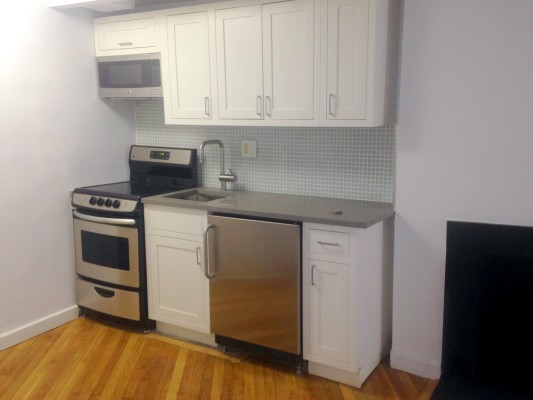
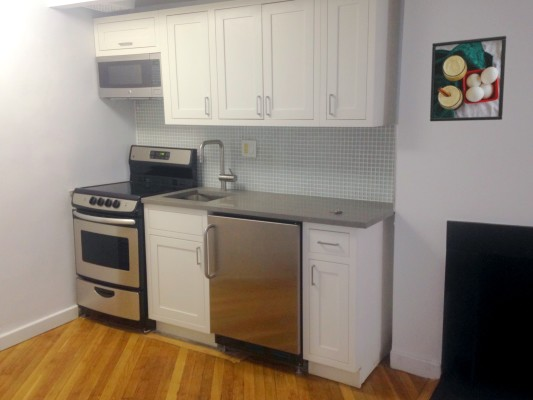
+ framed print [429,35,507,122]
